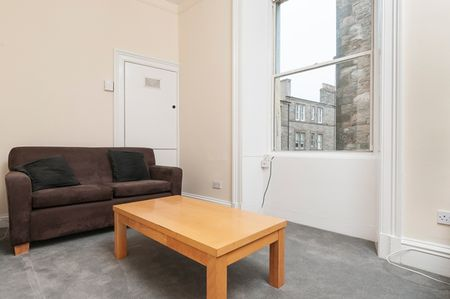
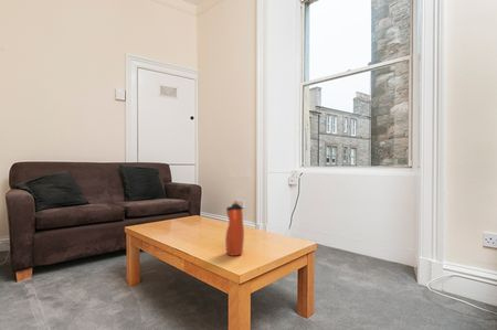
+ water bottle [224,201,245,257]
